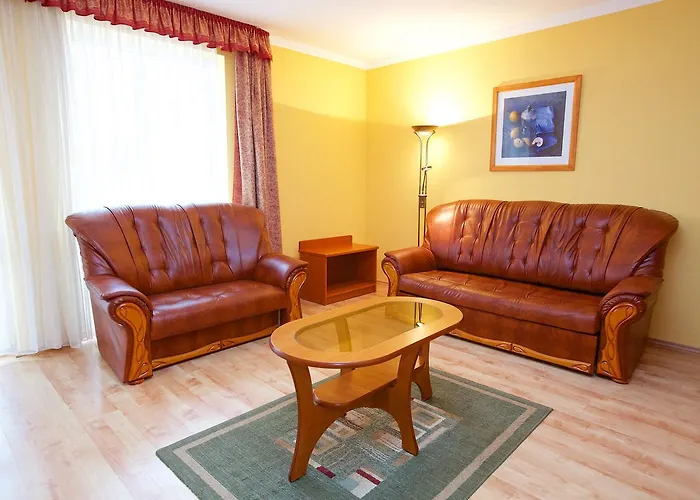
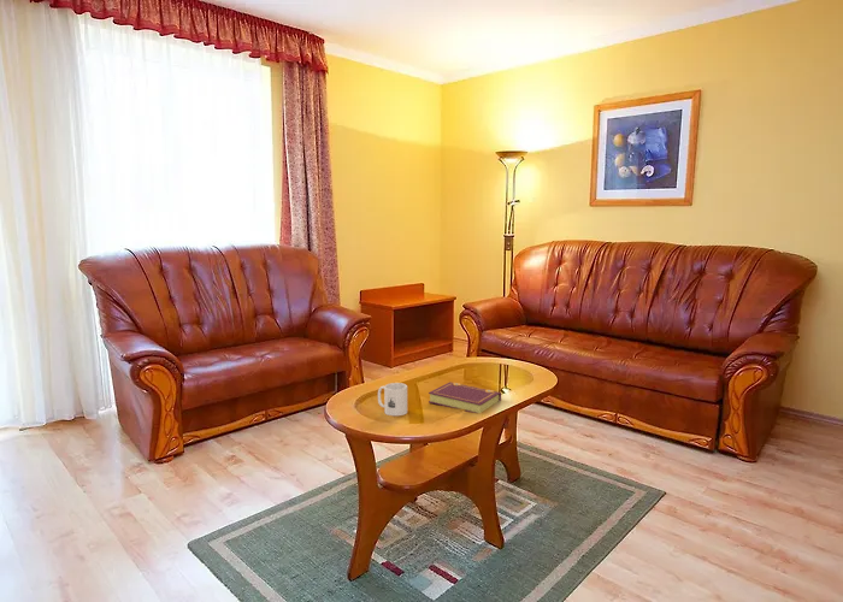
+ book [428,382,502,414]
+ mug [377,382,408,417]
